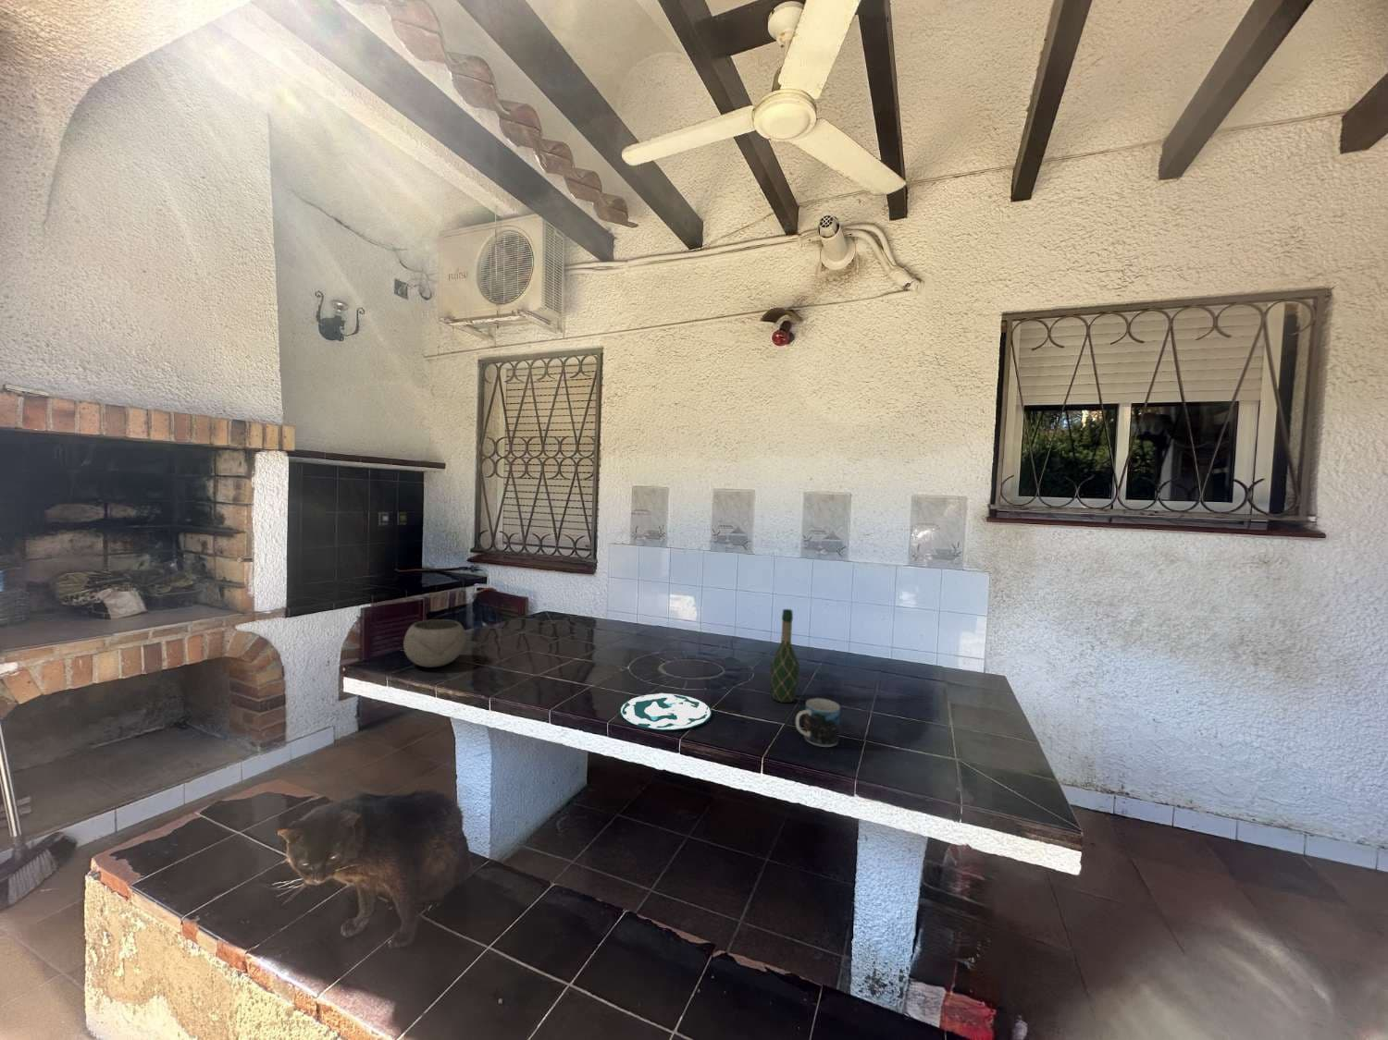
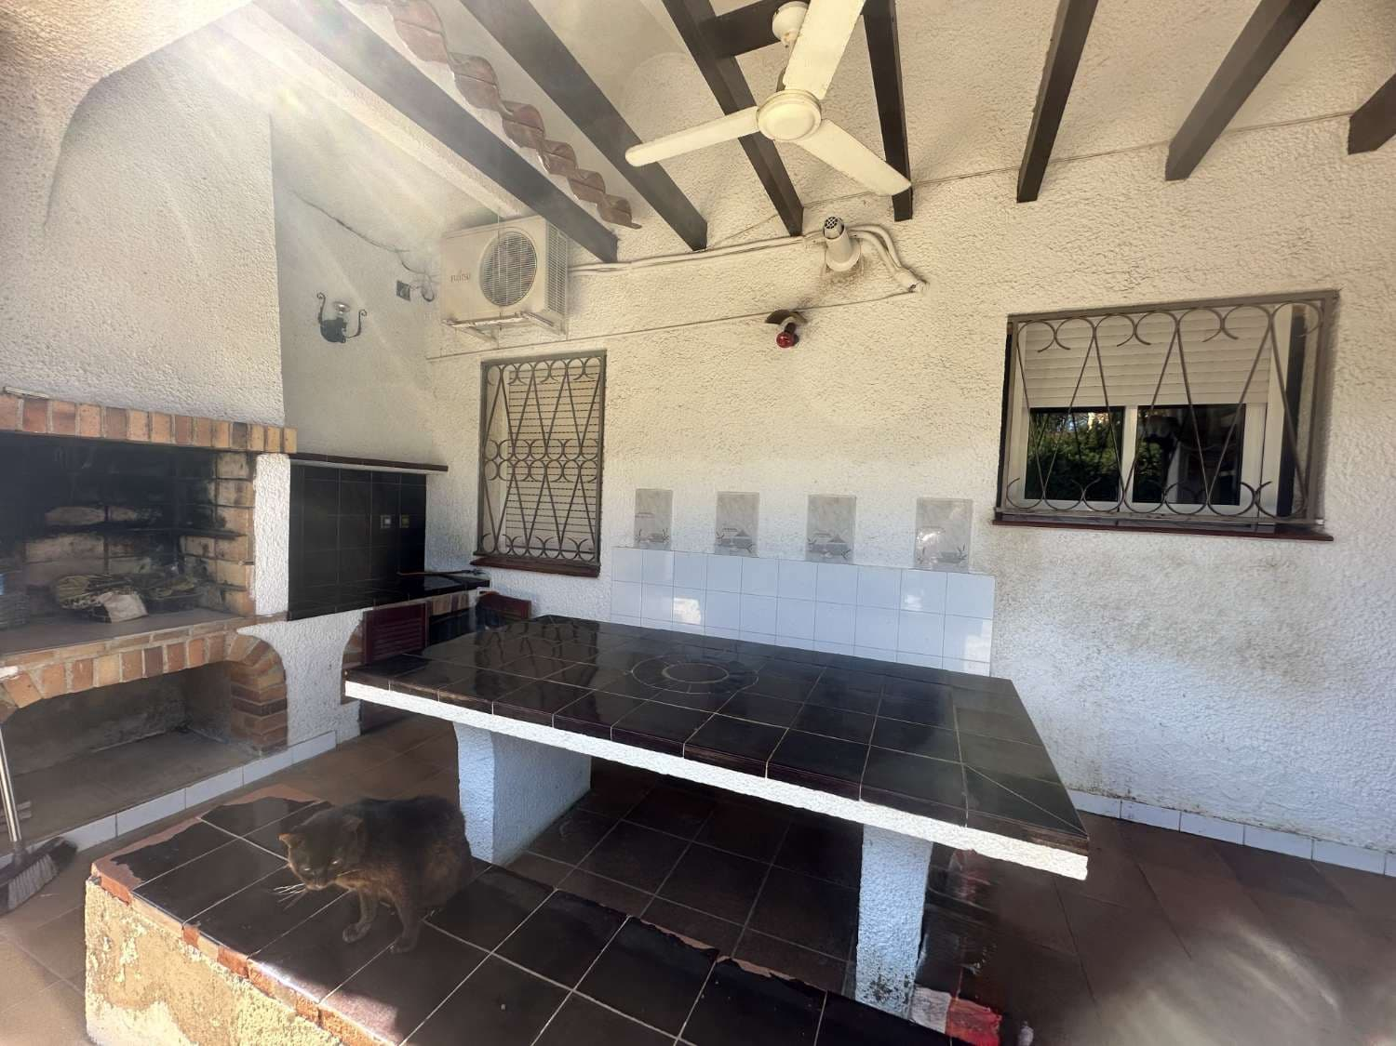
- plate [619,693,713,731]
- wine bottle [769,608,800,704]
- bowl [402,618,467,669]
- mug [795,697,842,748]
